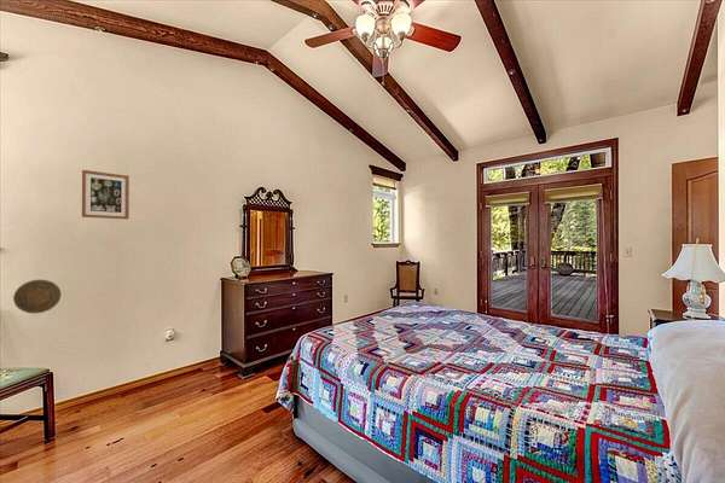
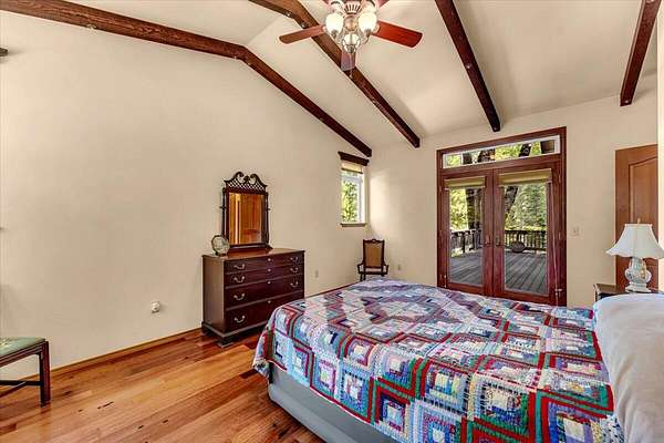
- decorative plate [12,279,63,315]
- wall art [81,169,130,221]
